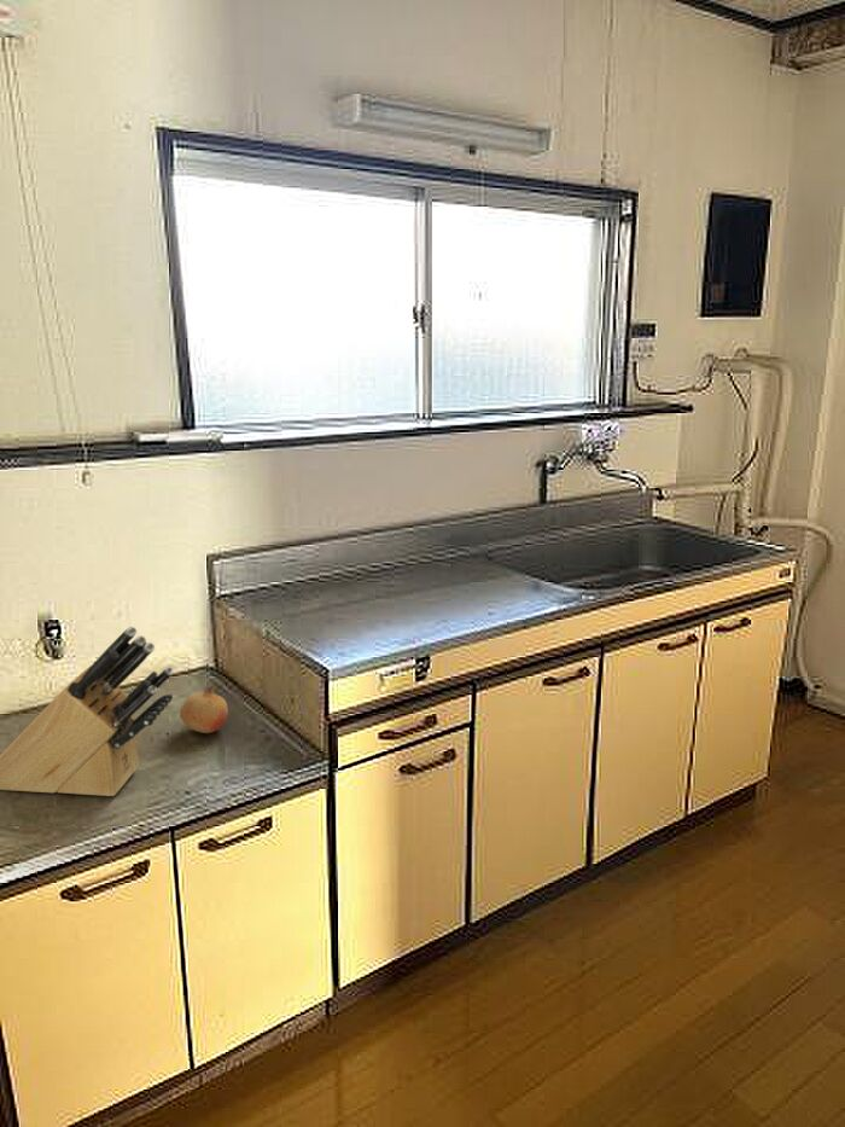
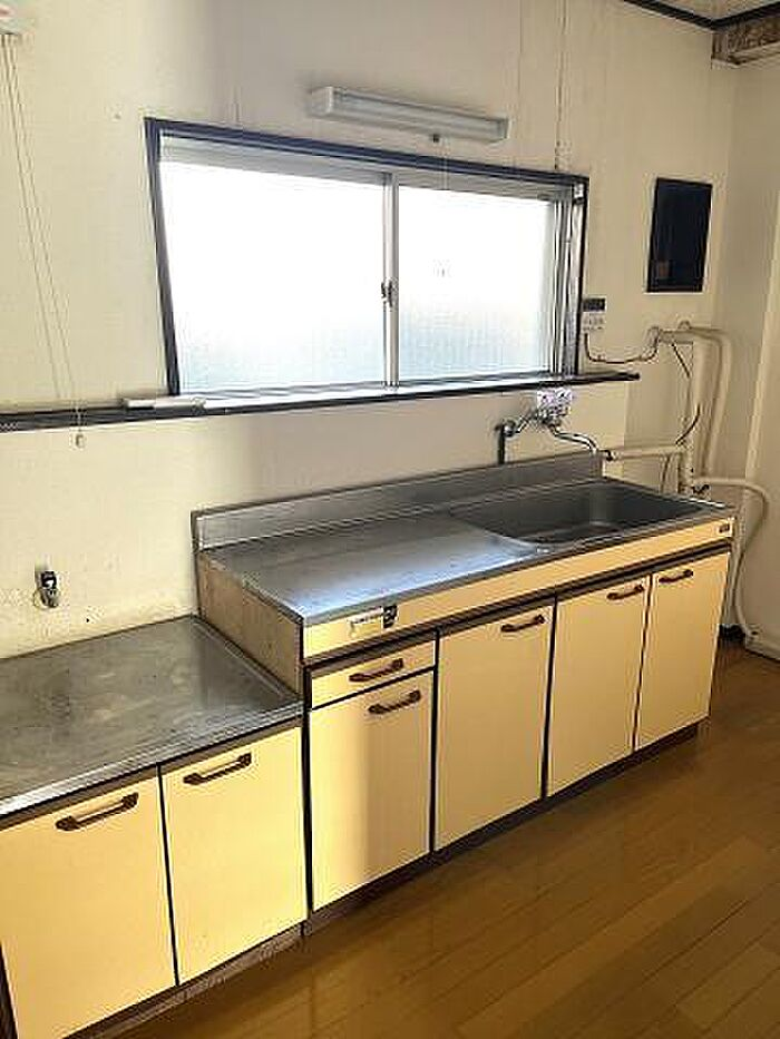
- knife block [0,626,175,797]
- fruit [179,685,229,734]
